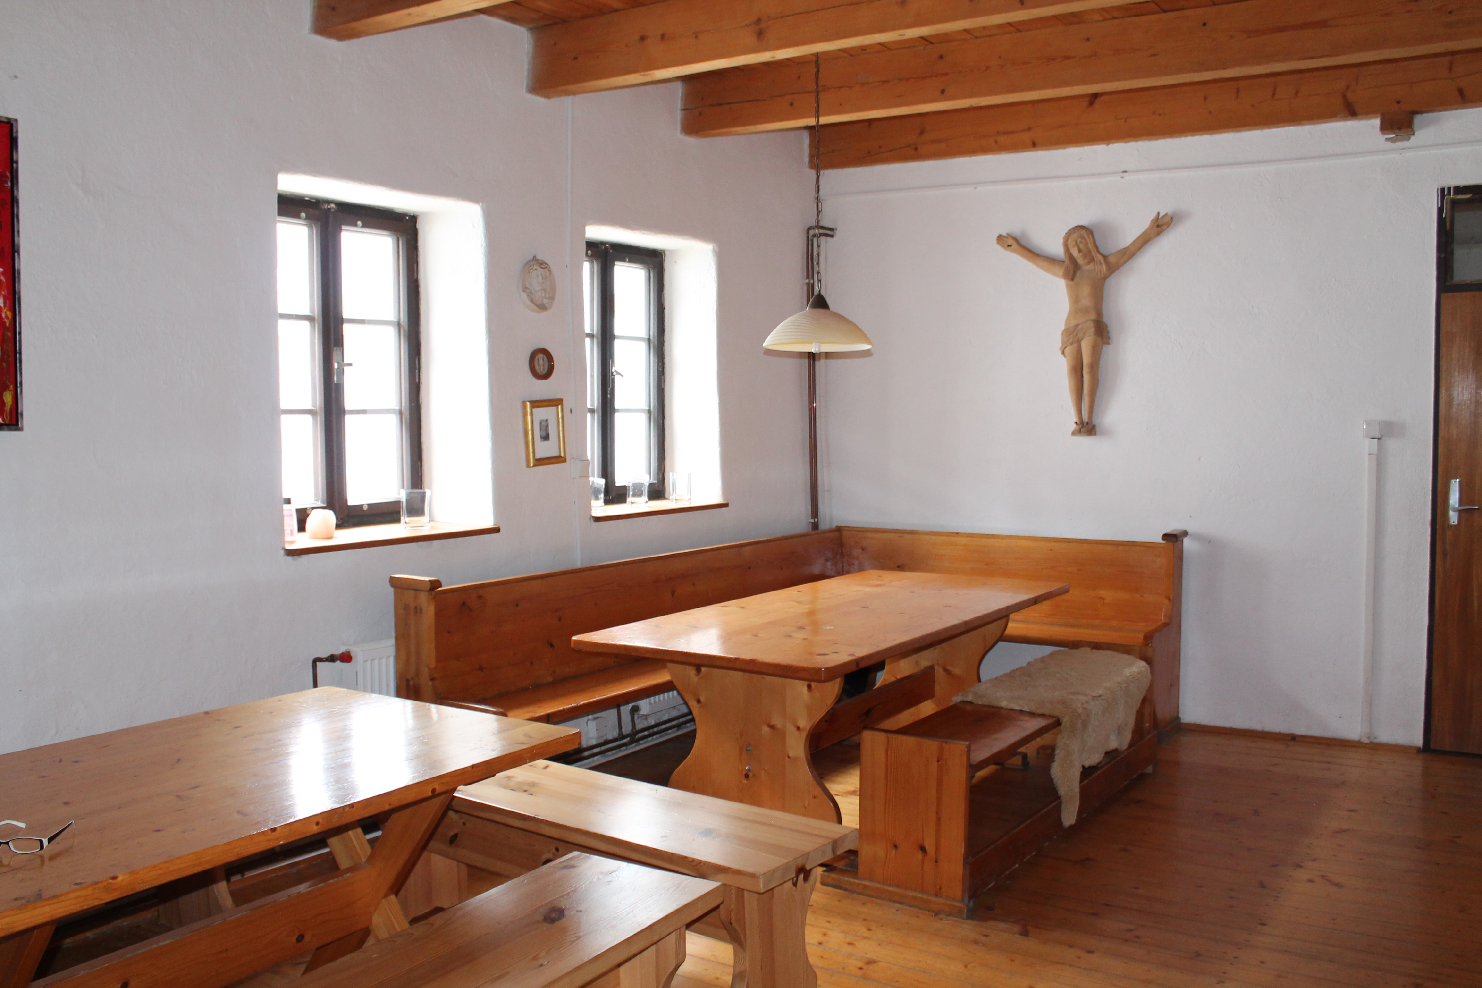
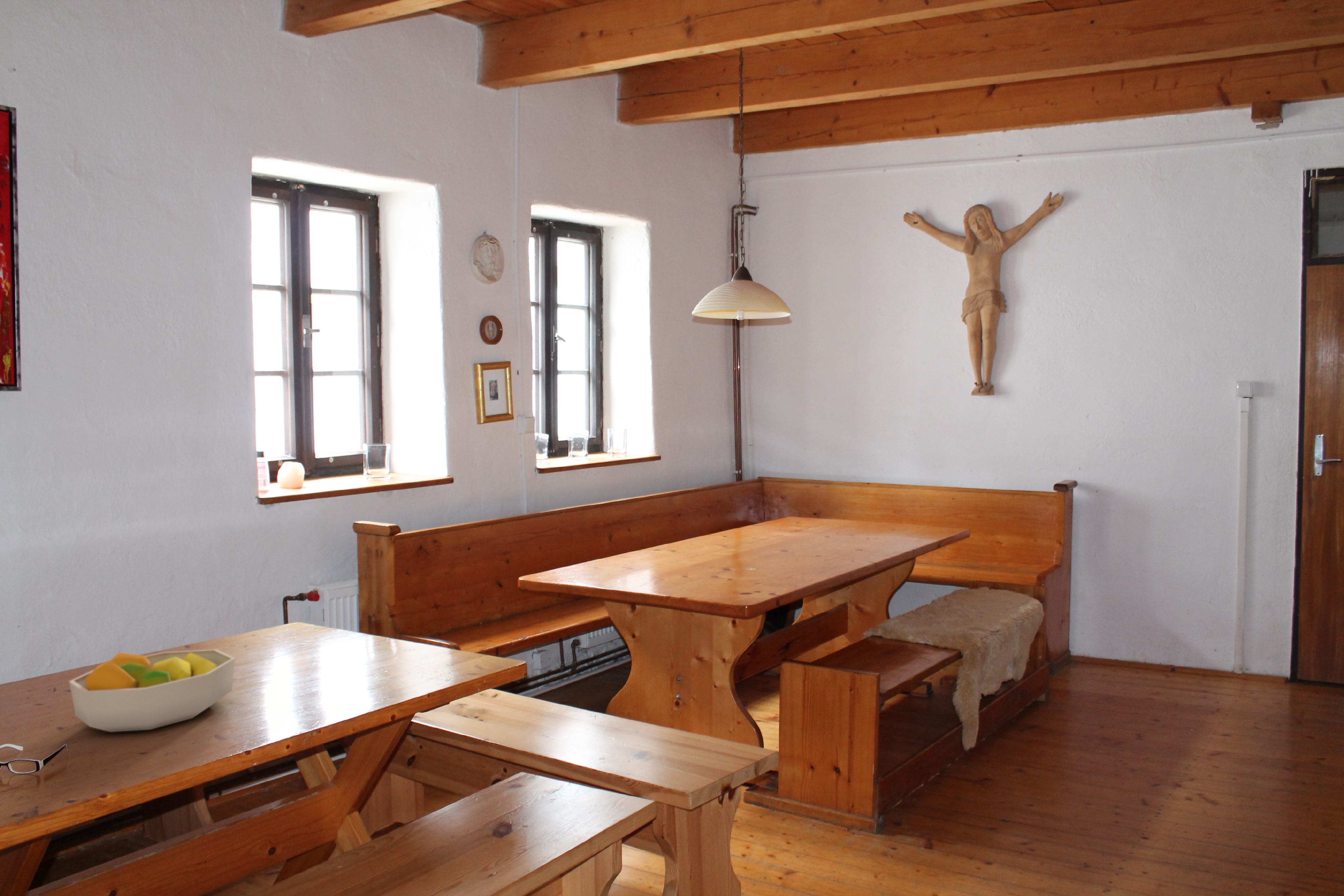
+ fruit bowl [69,649,236,732]
